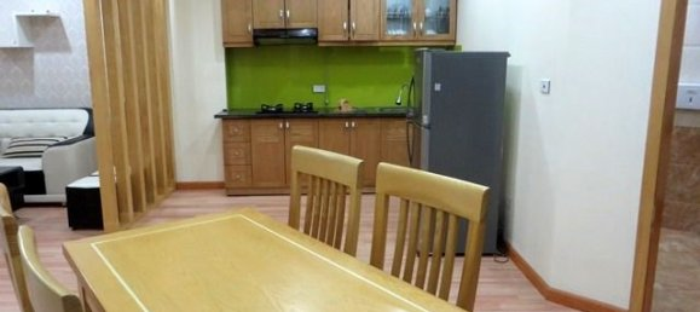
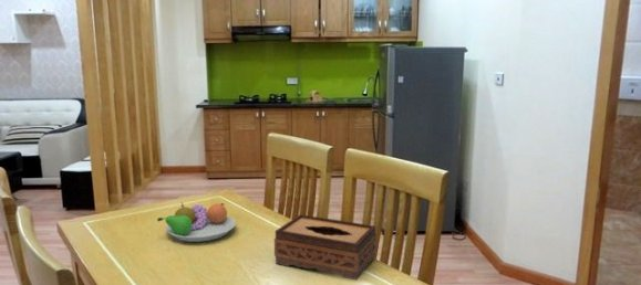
+ fruit bowl [156,202,237,243]
+ tissue box [273,213,378,282]
